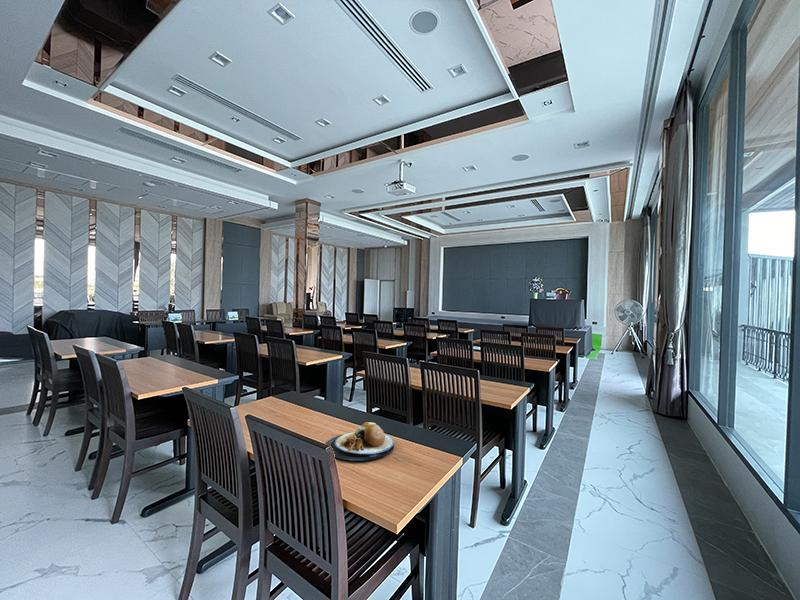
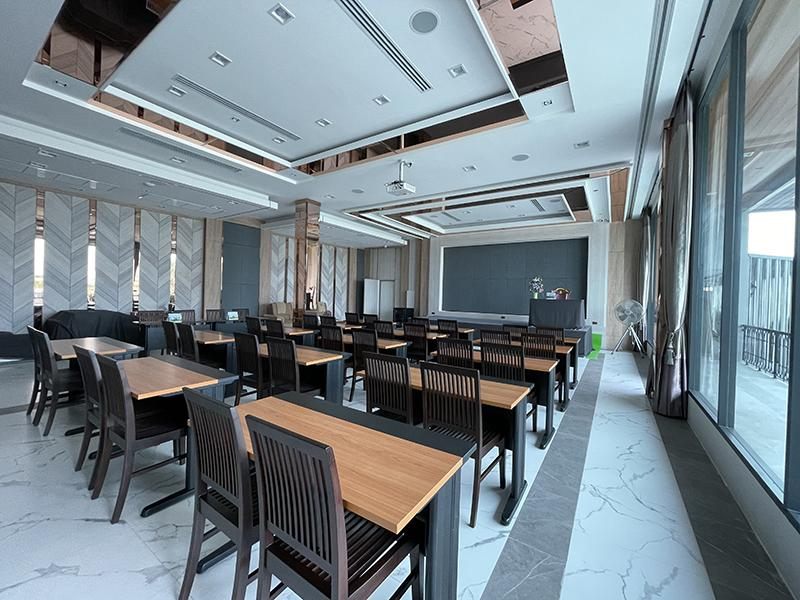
- plate [325,421,395,462]
